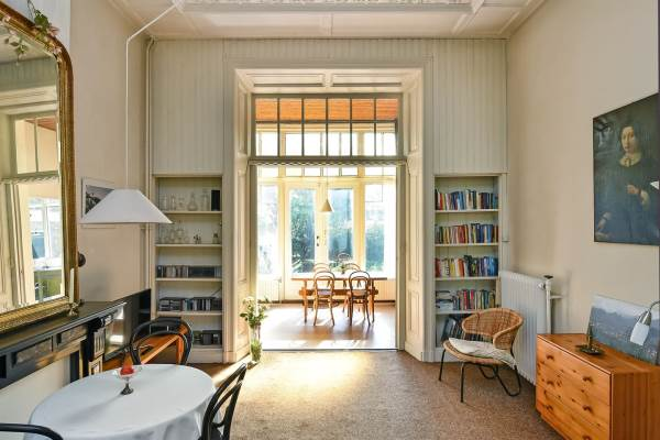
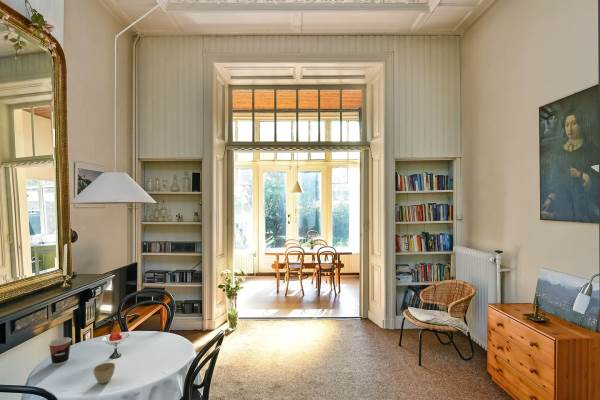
+ flower pot [92,362,116,385]
+ cup [48,337,72,366]
